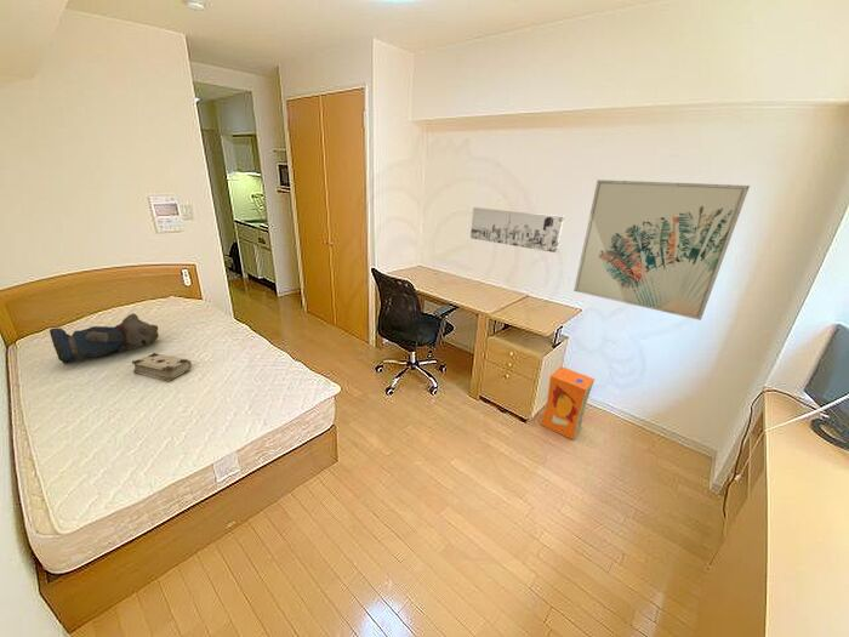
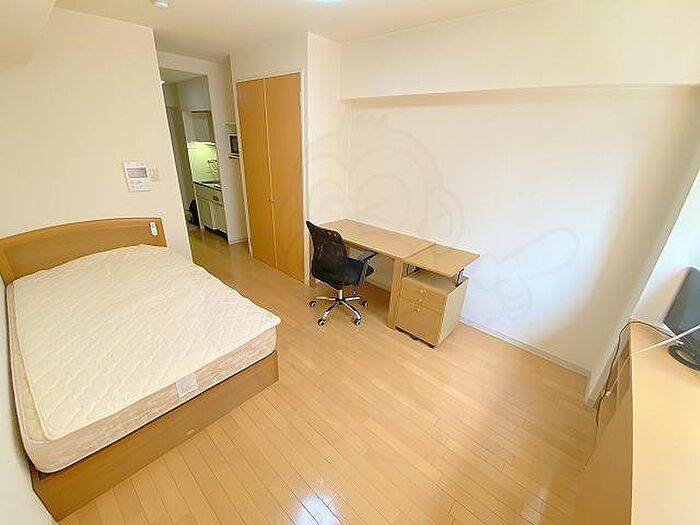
- teddy bear [49,312,159,364]
- carton [540,365,596,442]
- book [131,352,193,383]
- wall art [469,206,565,254]
- wall art [572,178,751,322]
